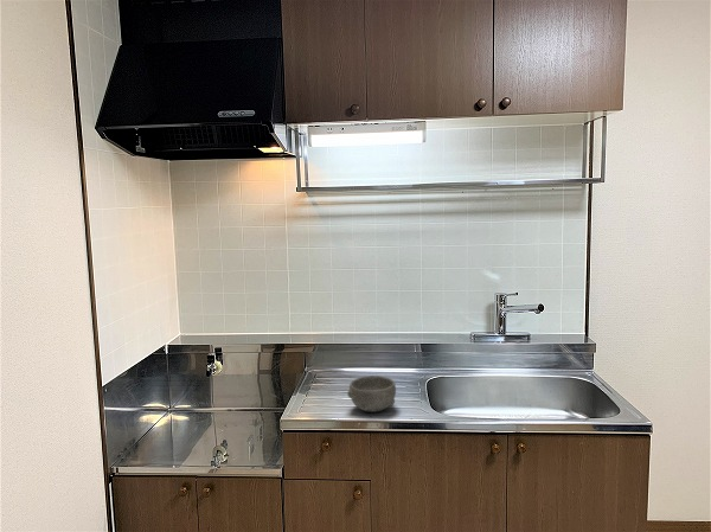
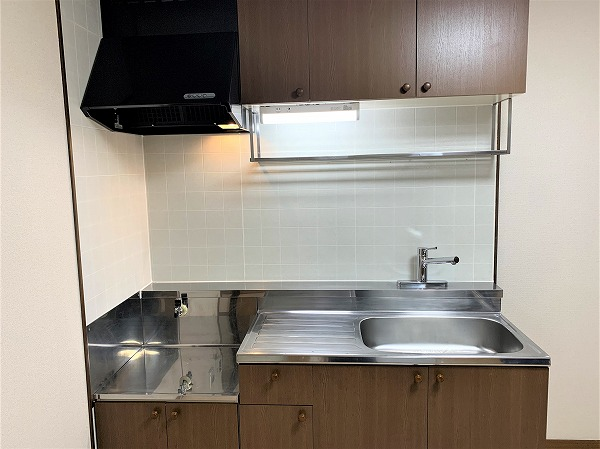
- bowl [346,374,397,414]
